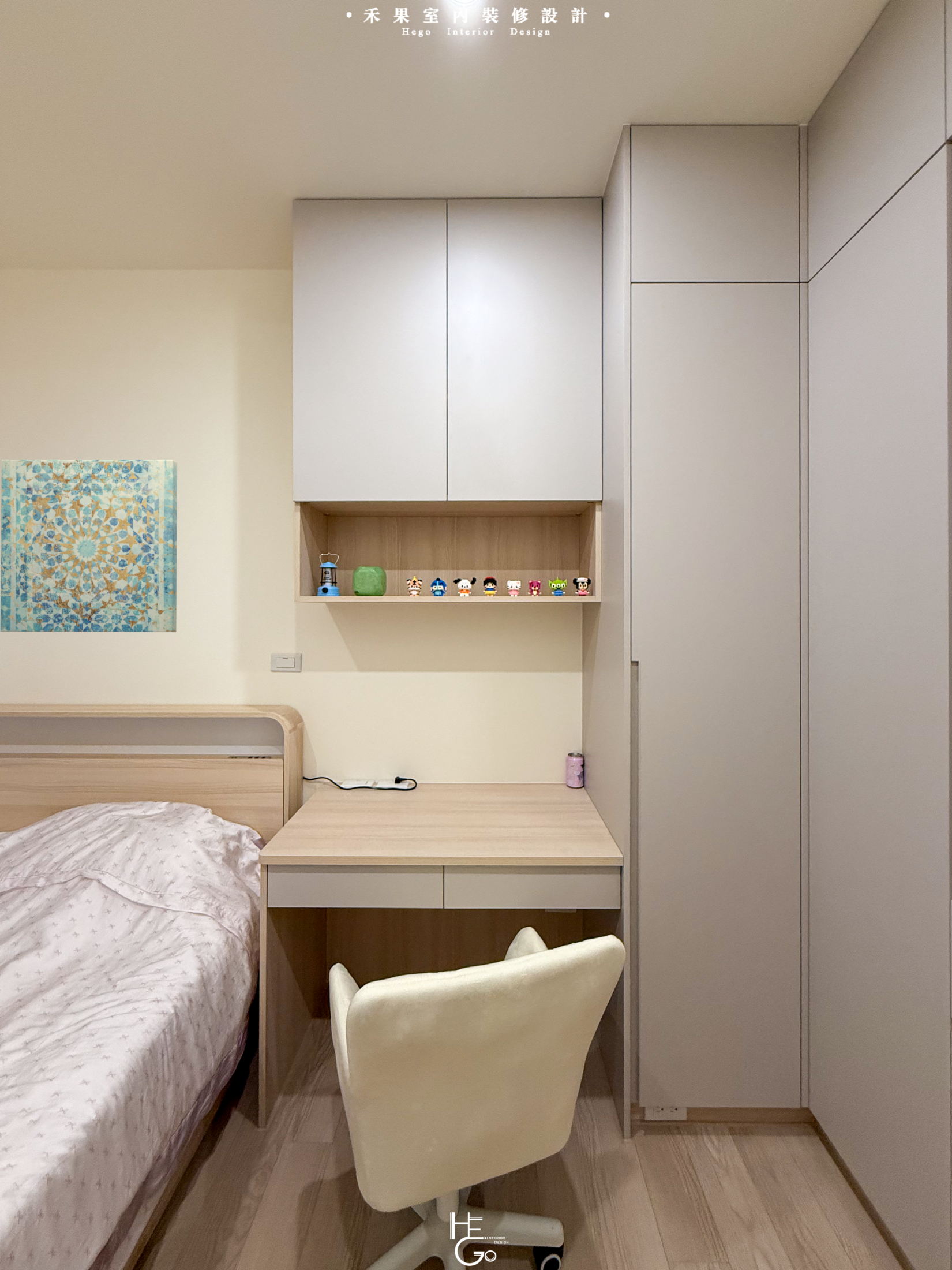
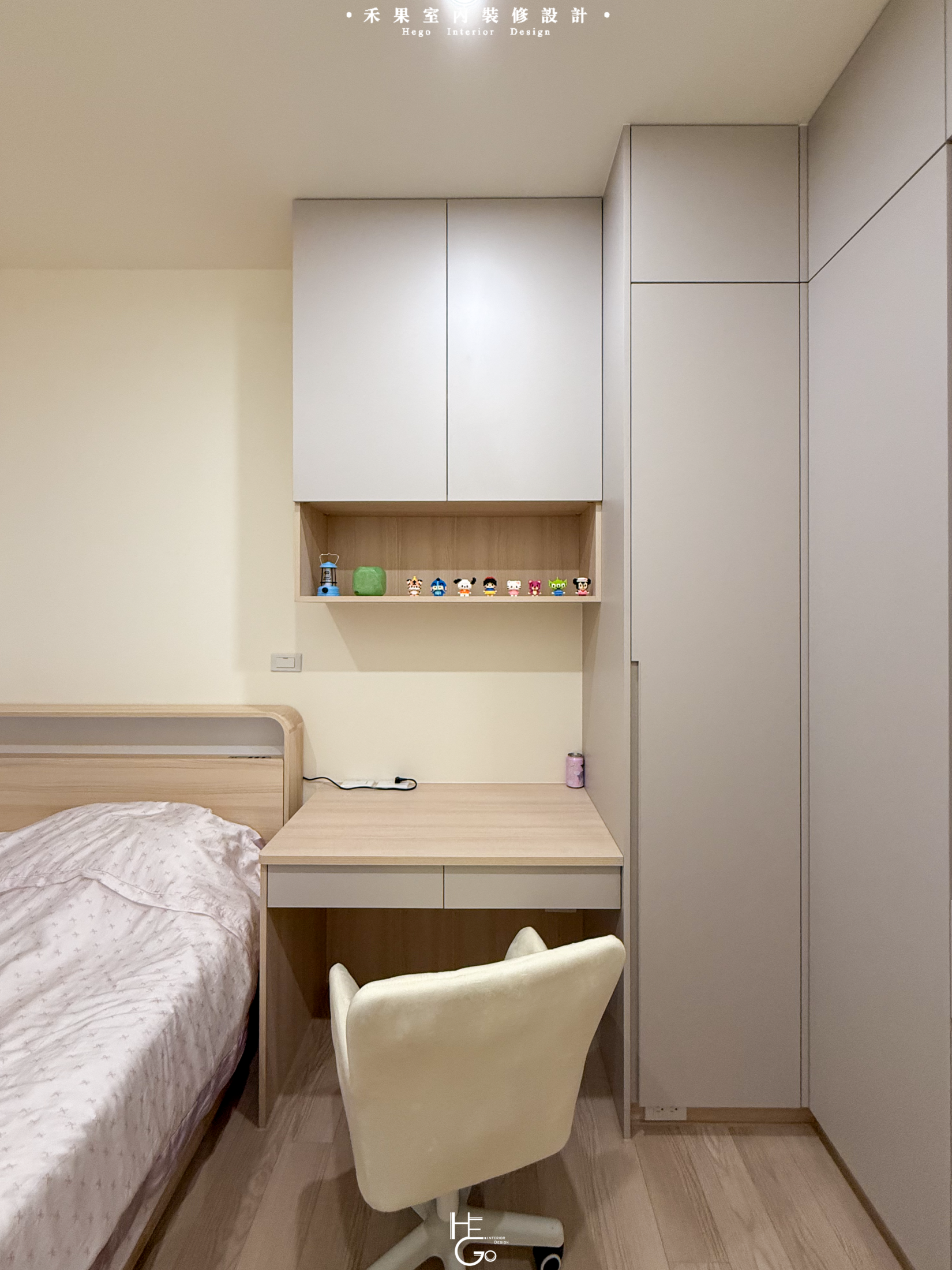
- wall art [0,459,178,633]
